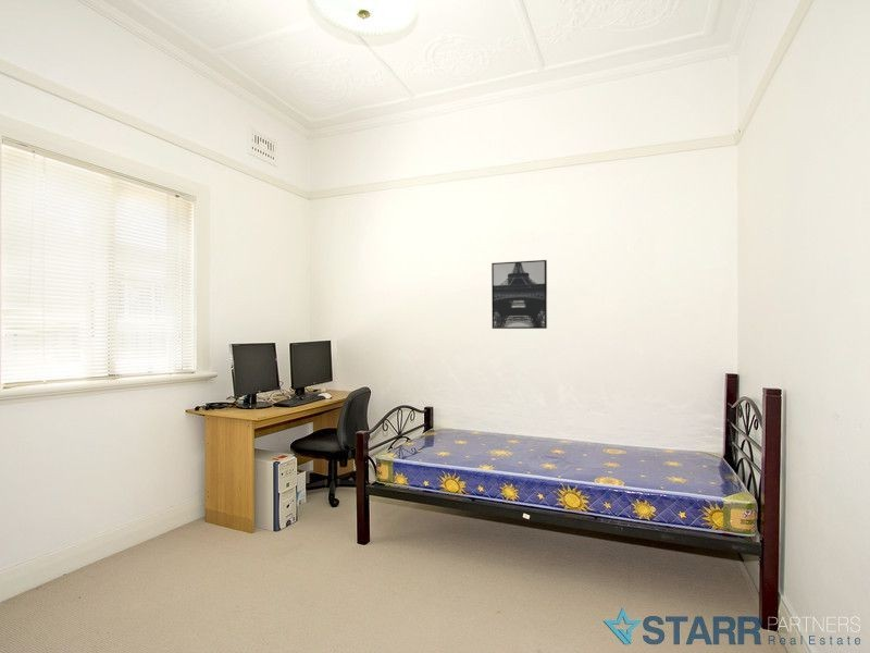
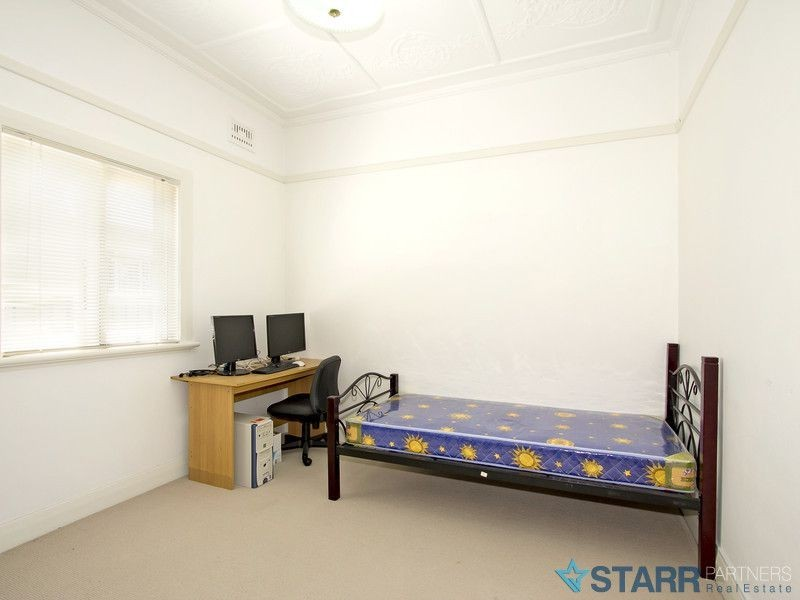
- wall art [490,259,548,330]
